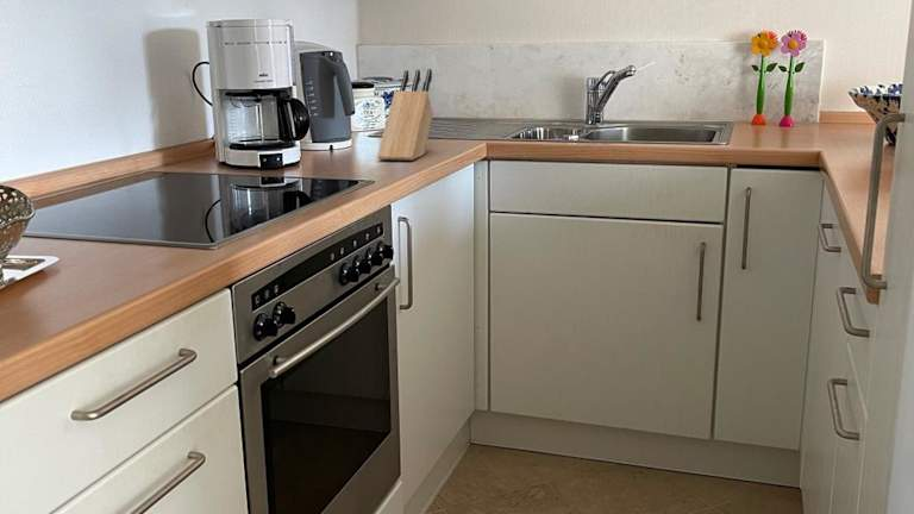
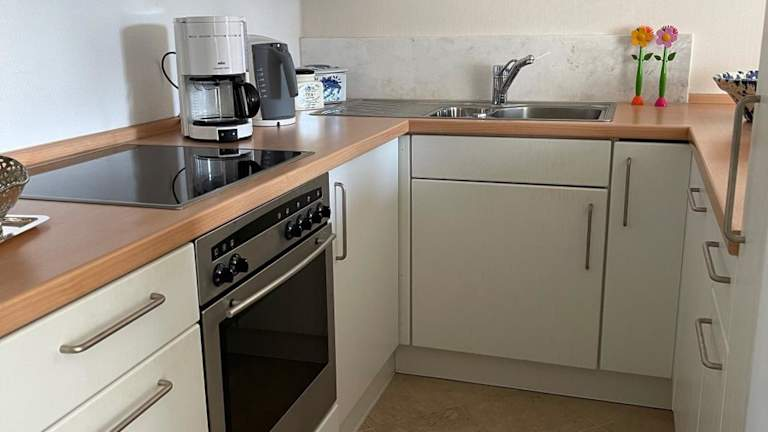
- knife block [376,68,434,162]
